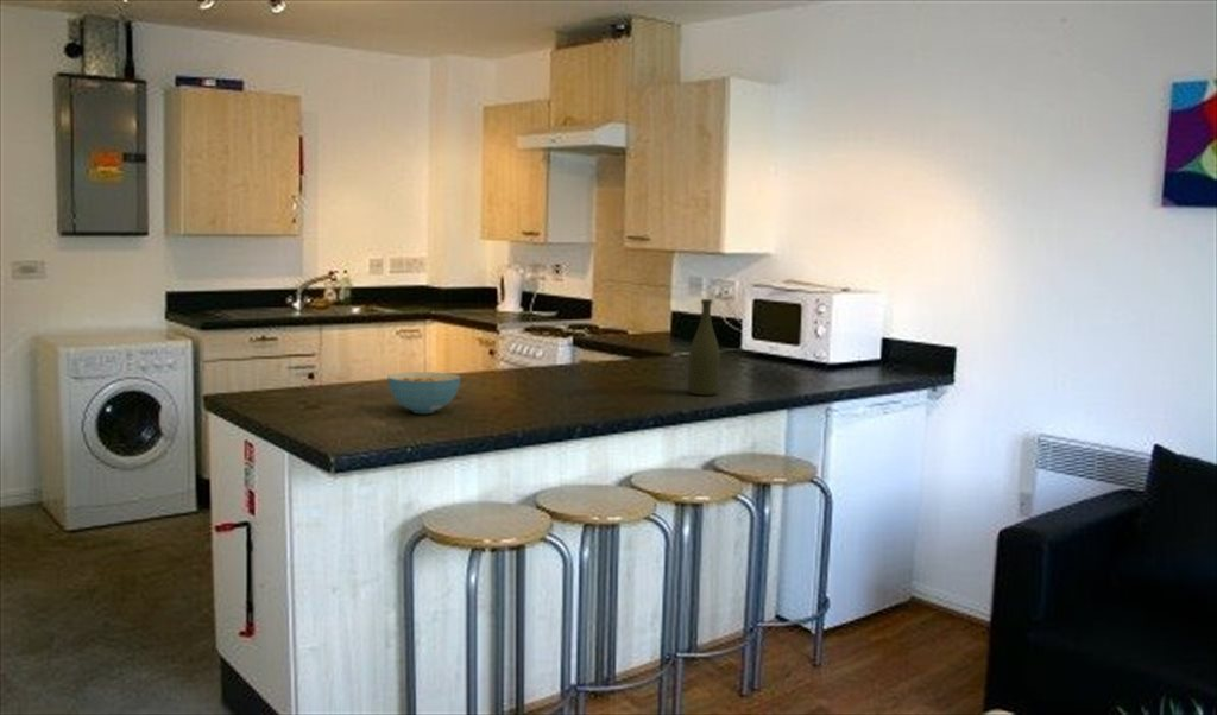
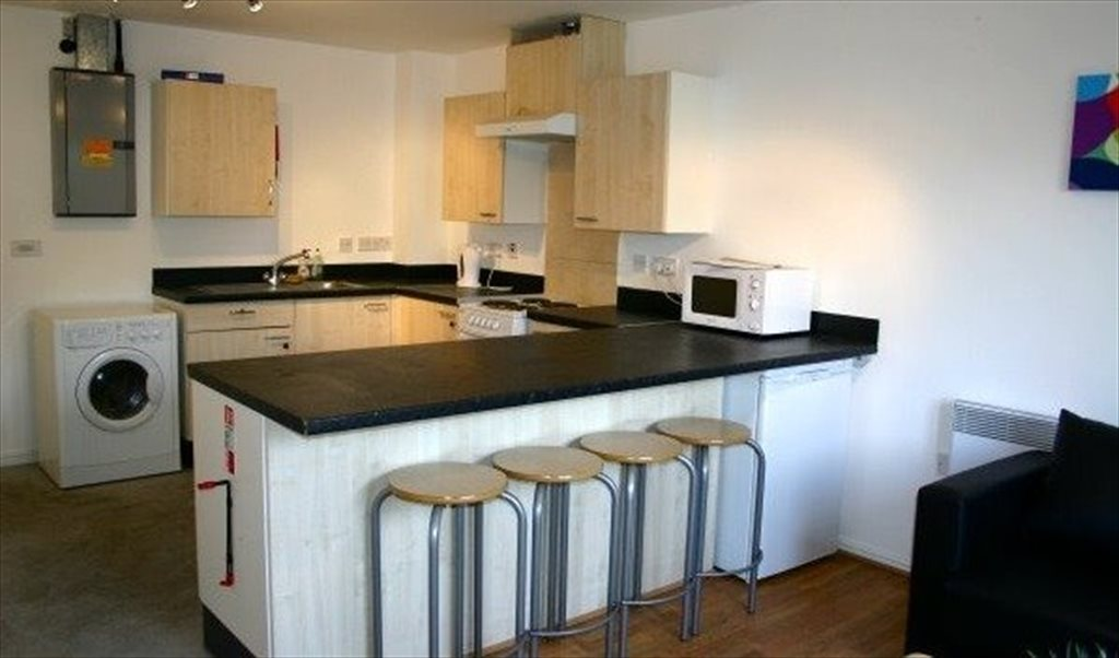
- bottle [687,298,721,397]
- cereal bowl [386,371,461,415]
